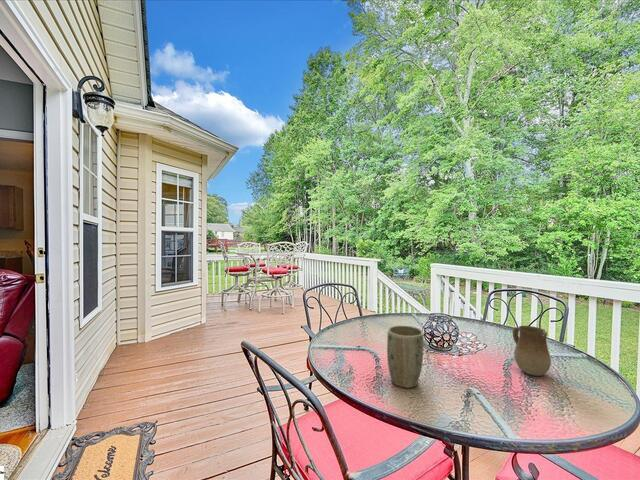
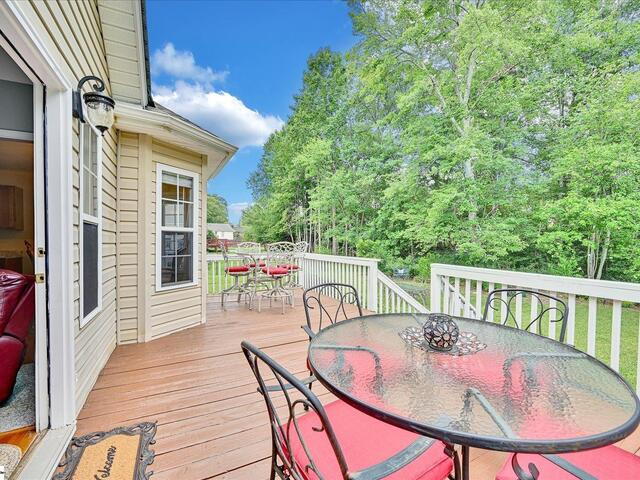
- ceramic jug [512,325,552,377]
- plant pot [386,325,425,389]
